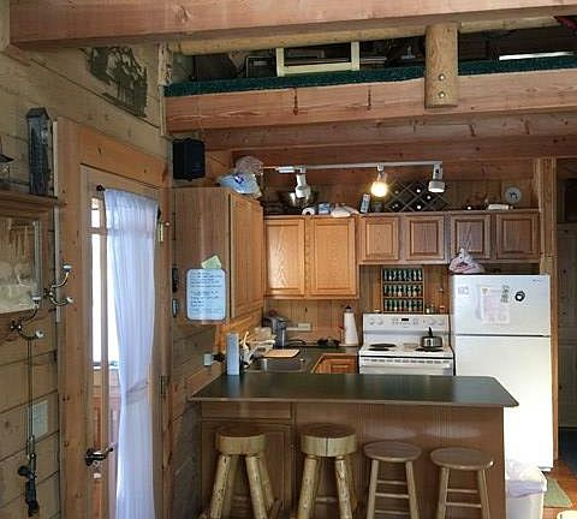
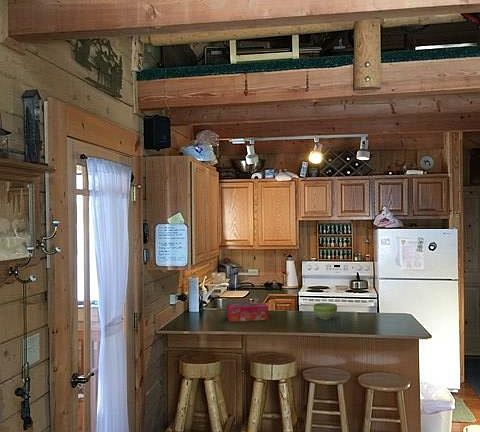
+ tissue box [226,302,269,322]
+ bowl [312,302,338,320]
